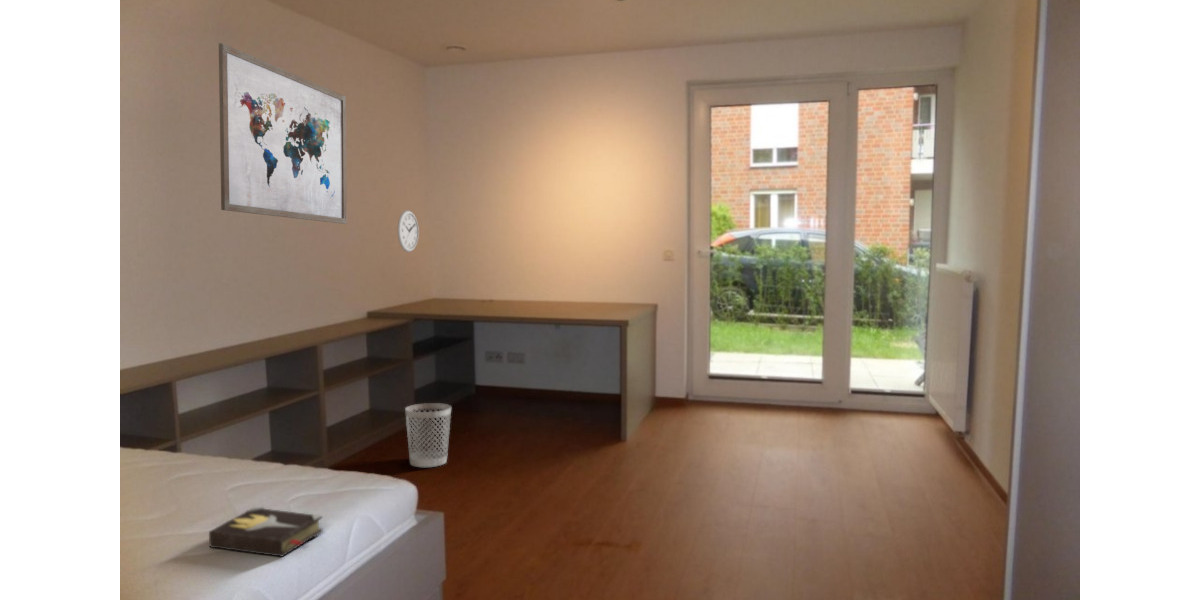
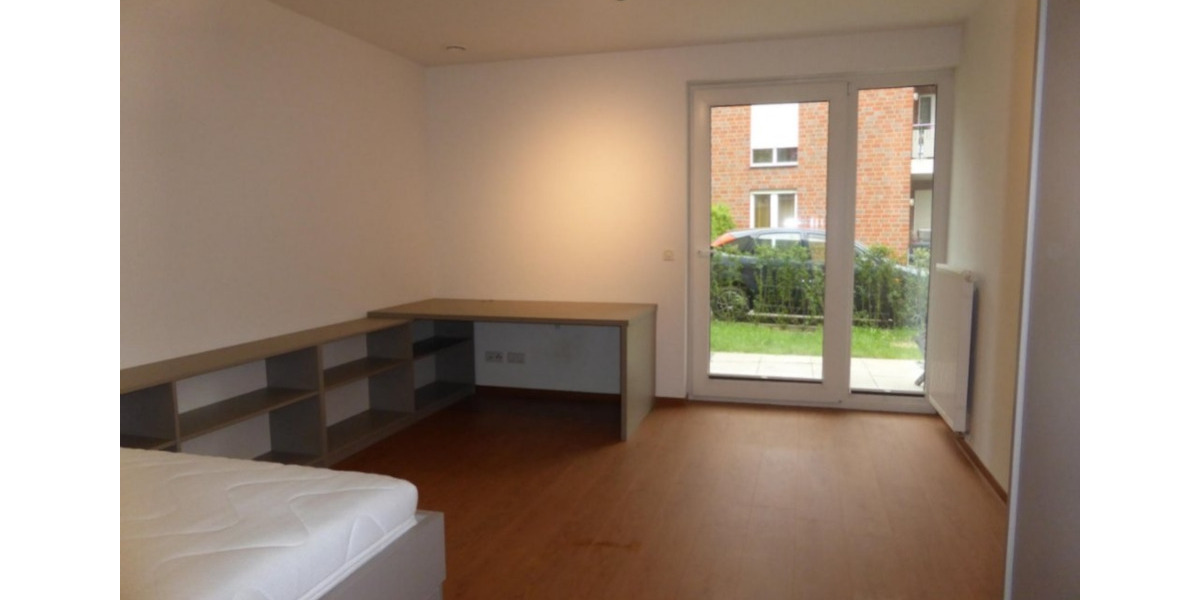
- hardback book [208,506,324,558]
- wall clock [397,209,420,253]
- wall art [218,42,348,225]
- wastebasket [404,402,452,468]
